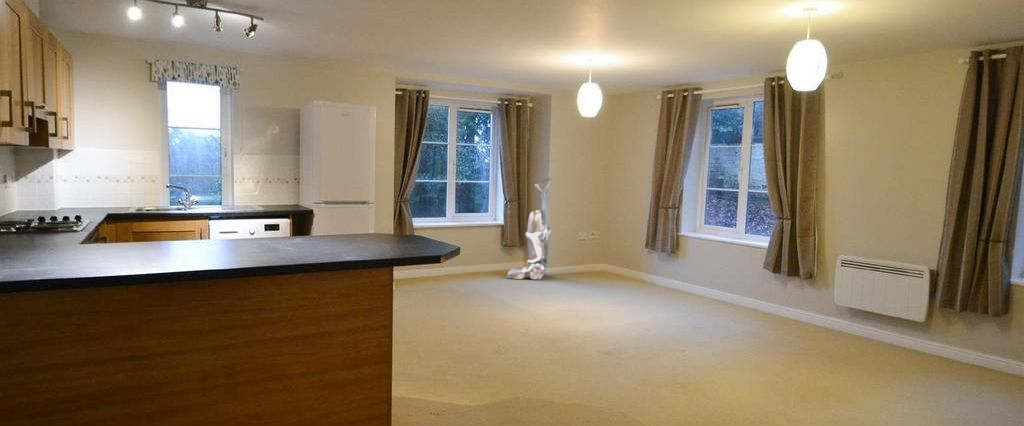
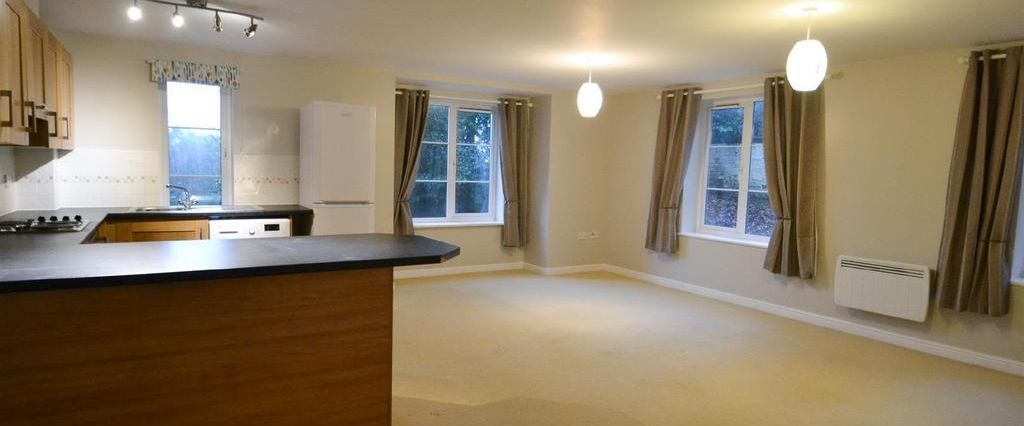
- vacuum cleaner [505,177,552,280]
